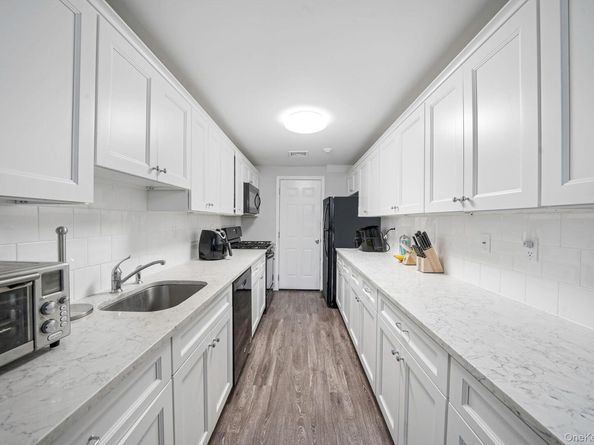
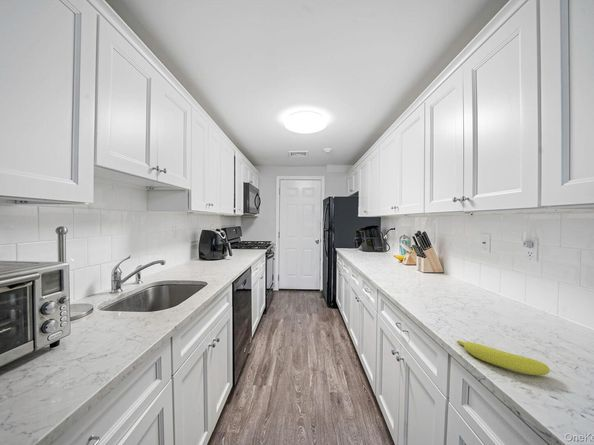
+ fruit [456,339,551,376]
